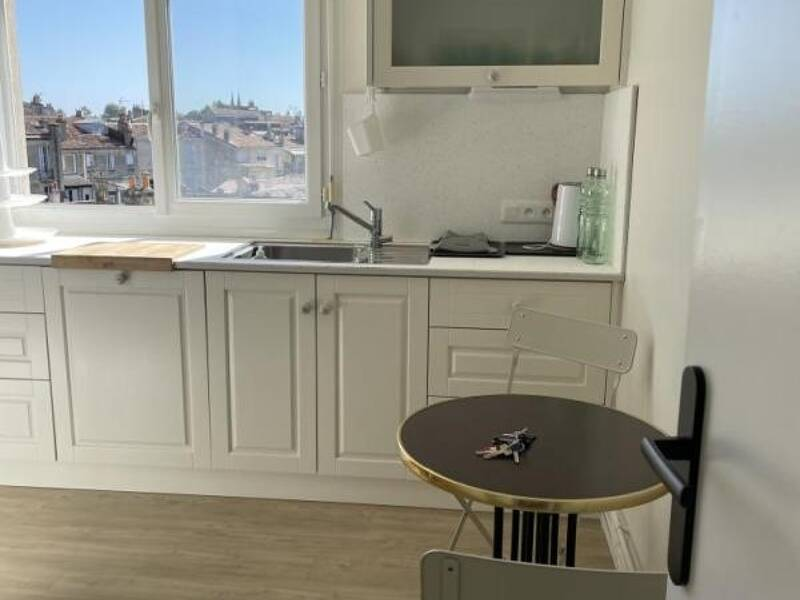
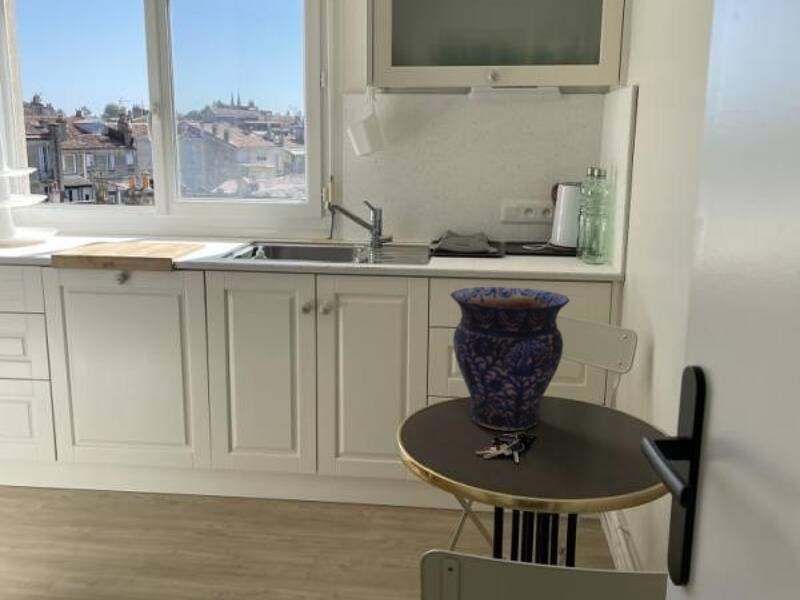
+ vase [449,286,571,431]
